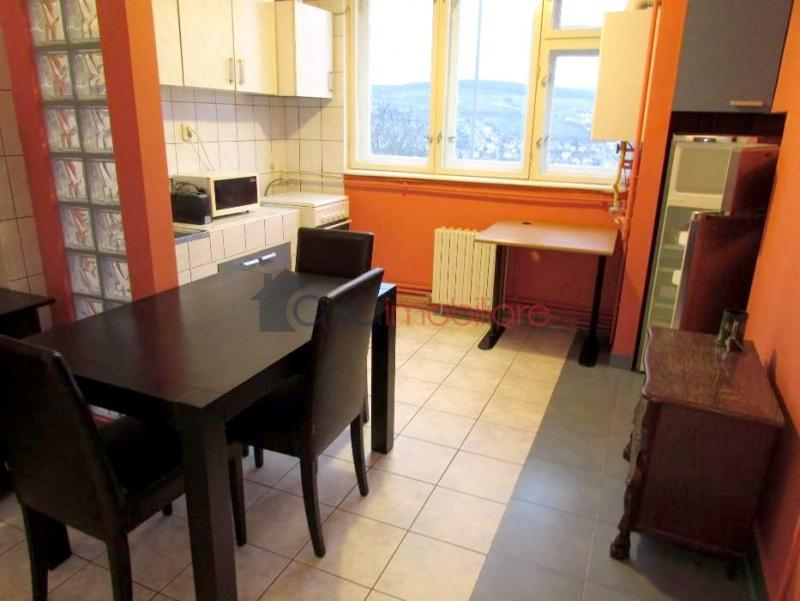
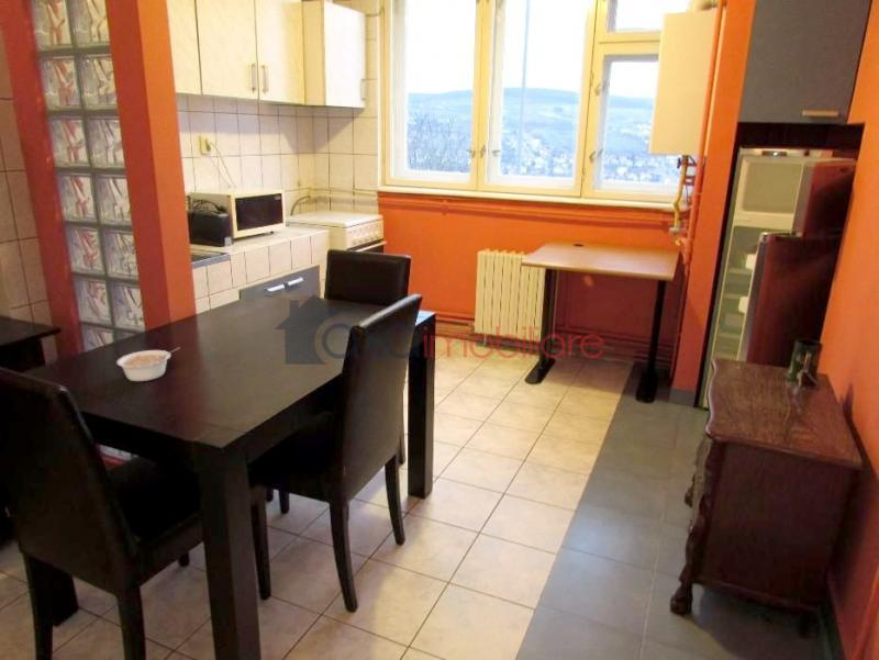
+ legume [115,346,181,382]
